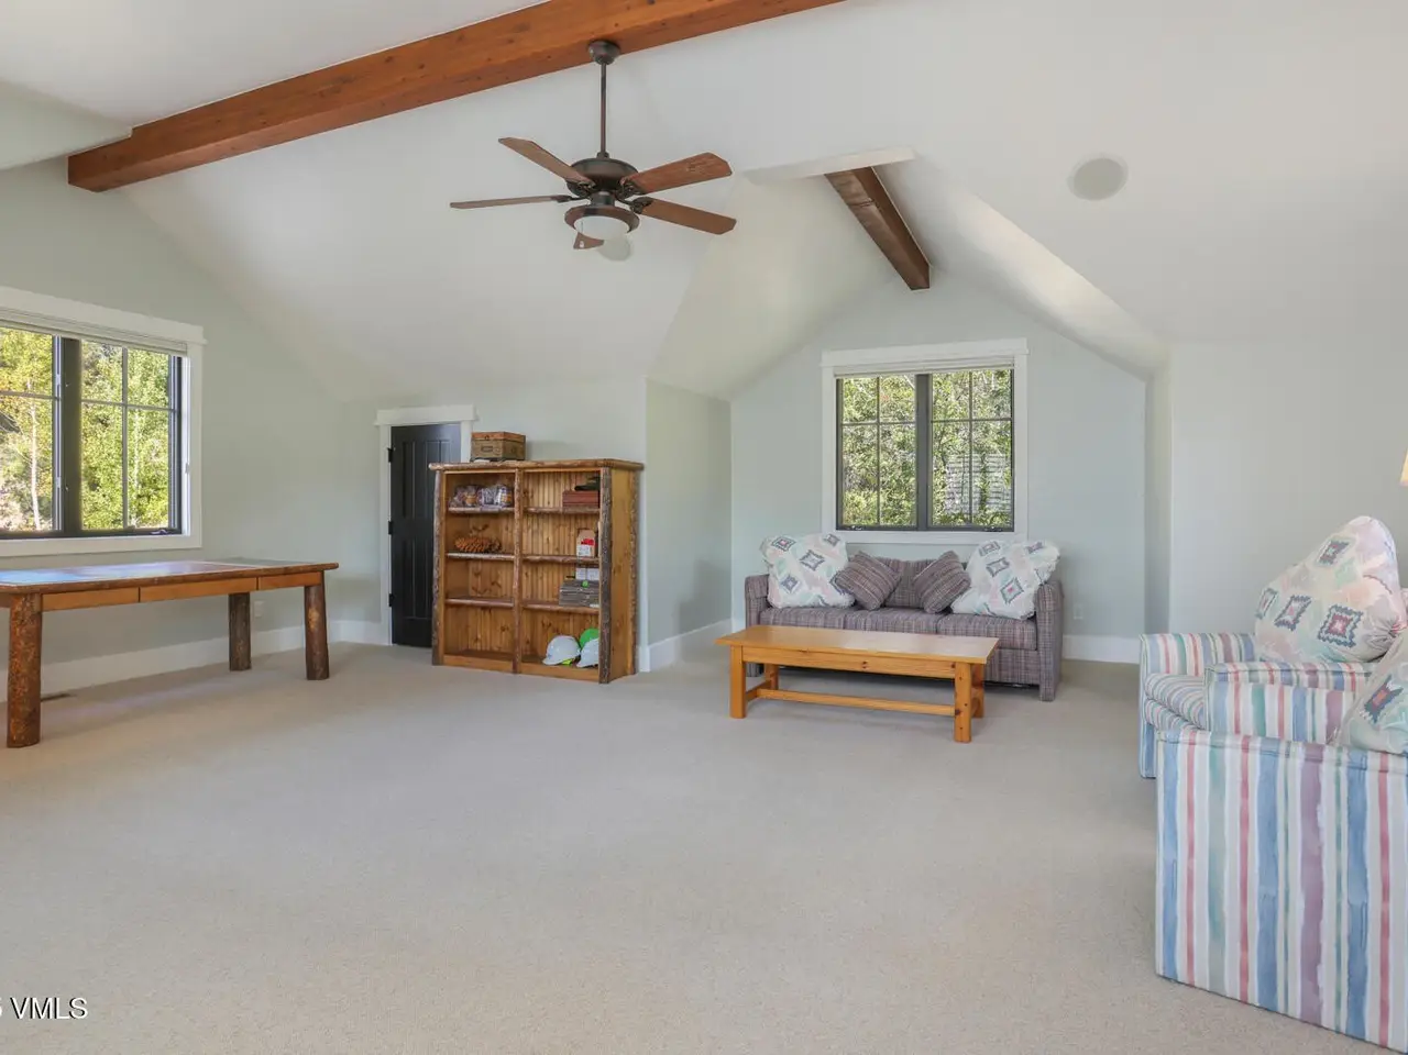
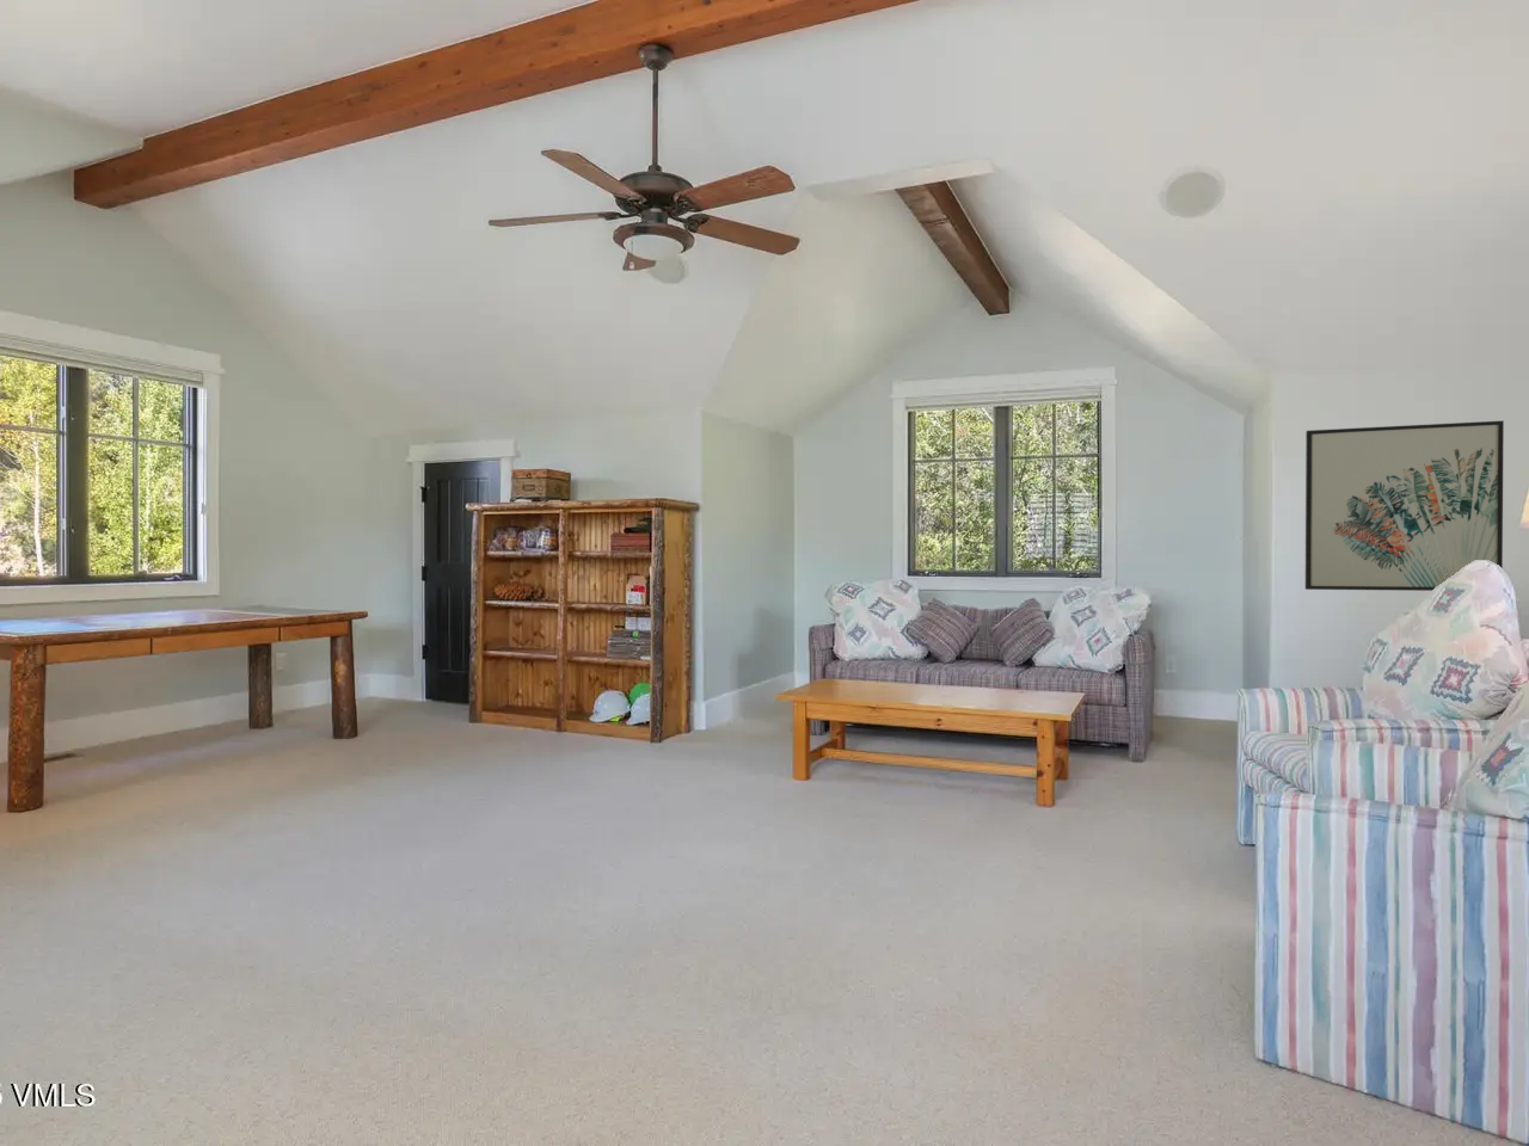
+ wall art [1304,419,1505,592]
